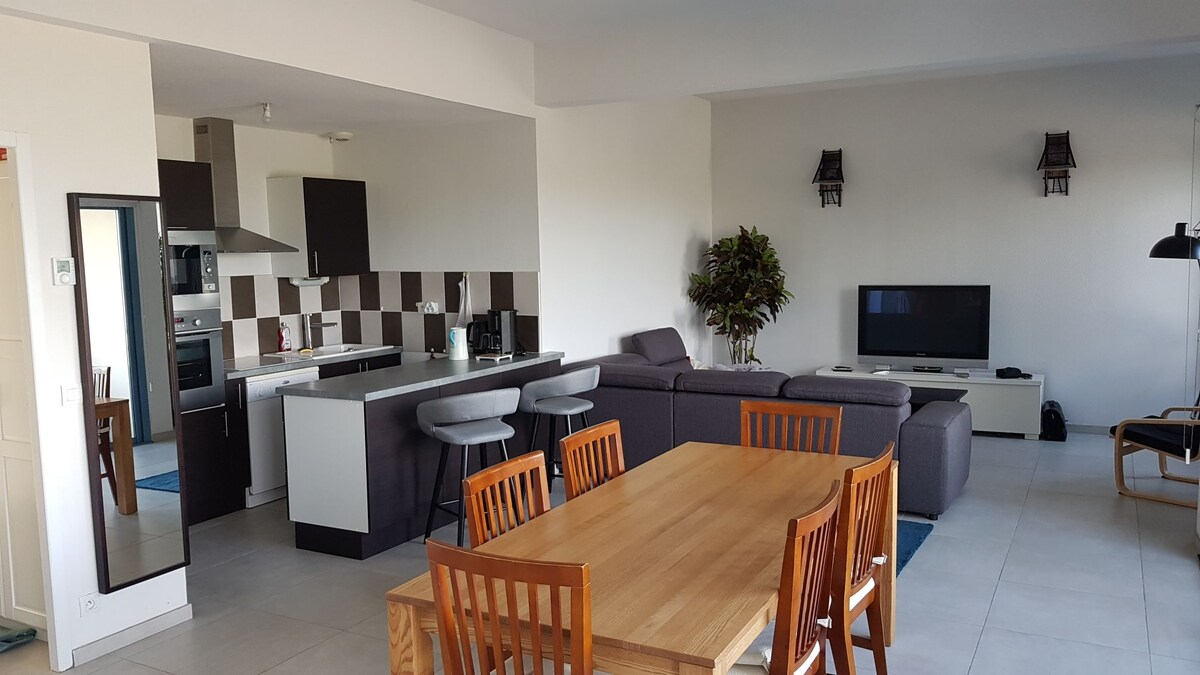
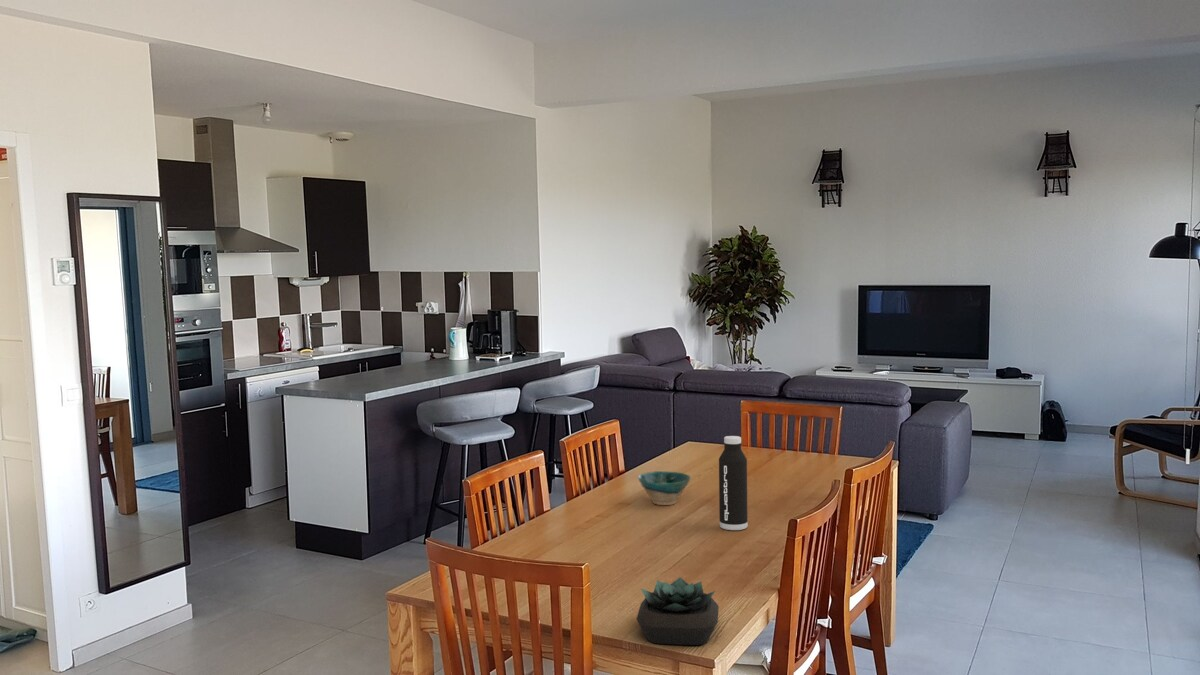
+ bowl [637,470,692,506]
+ succulent plant [636,576,719,646]
+ water bottle [718,435,749,531]
